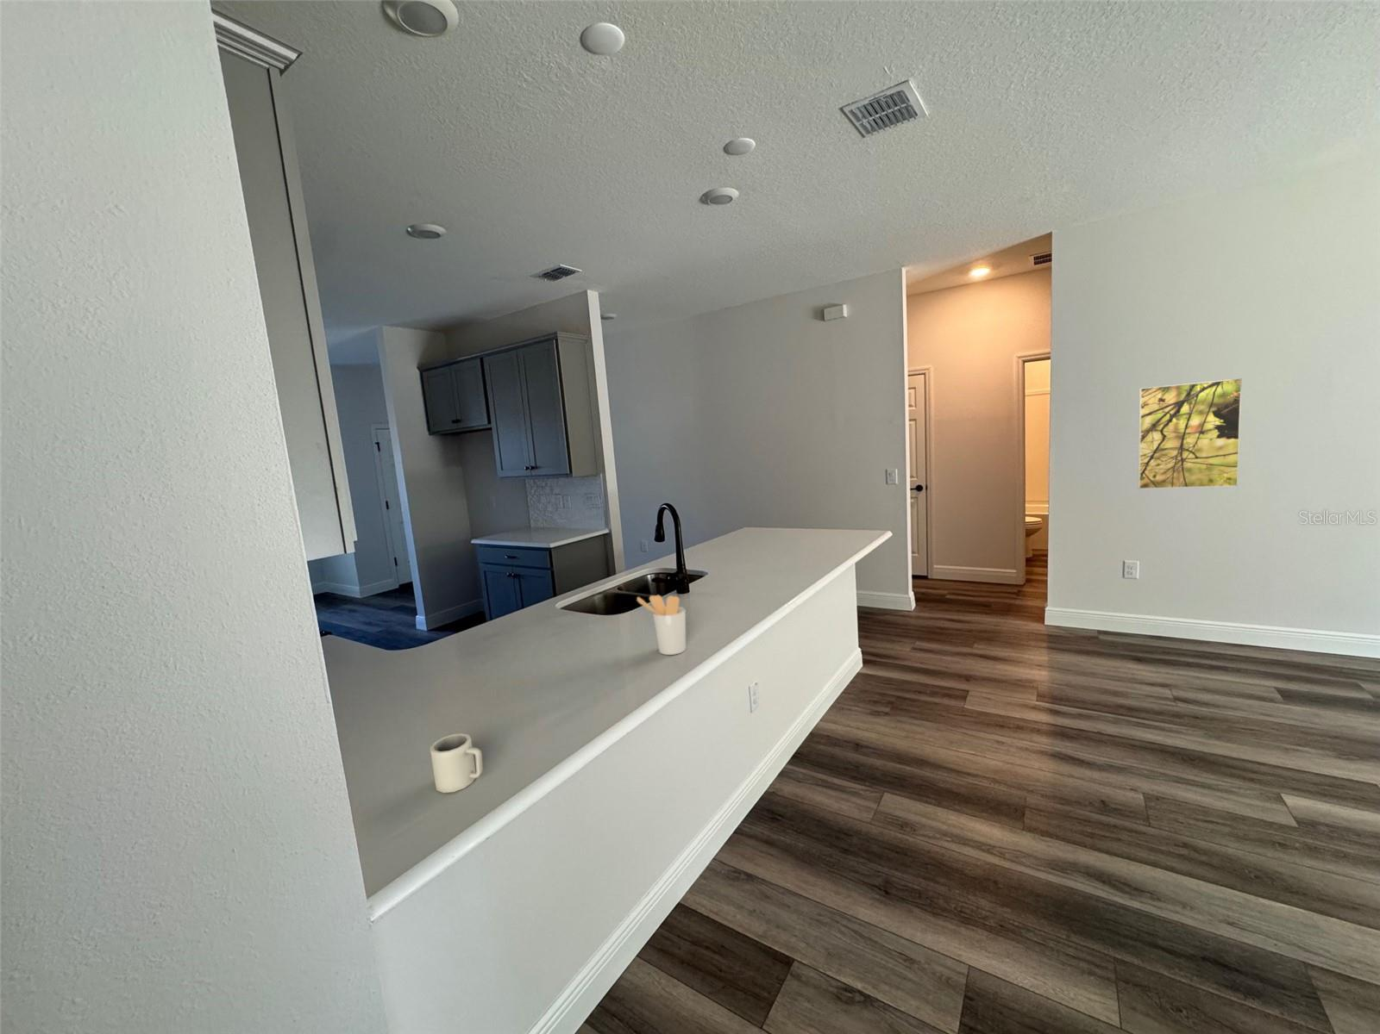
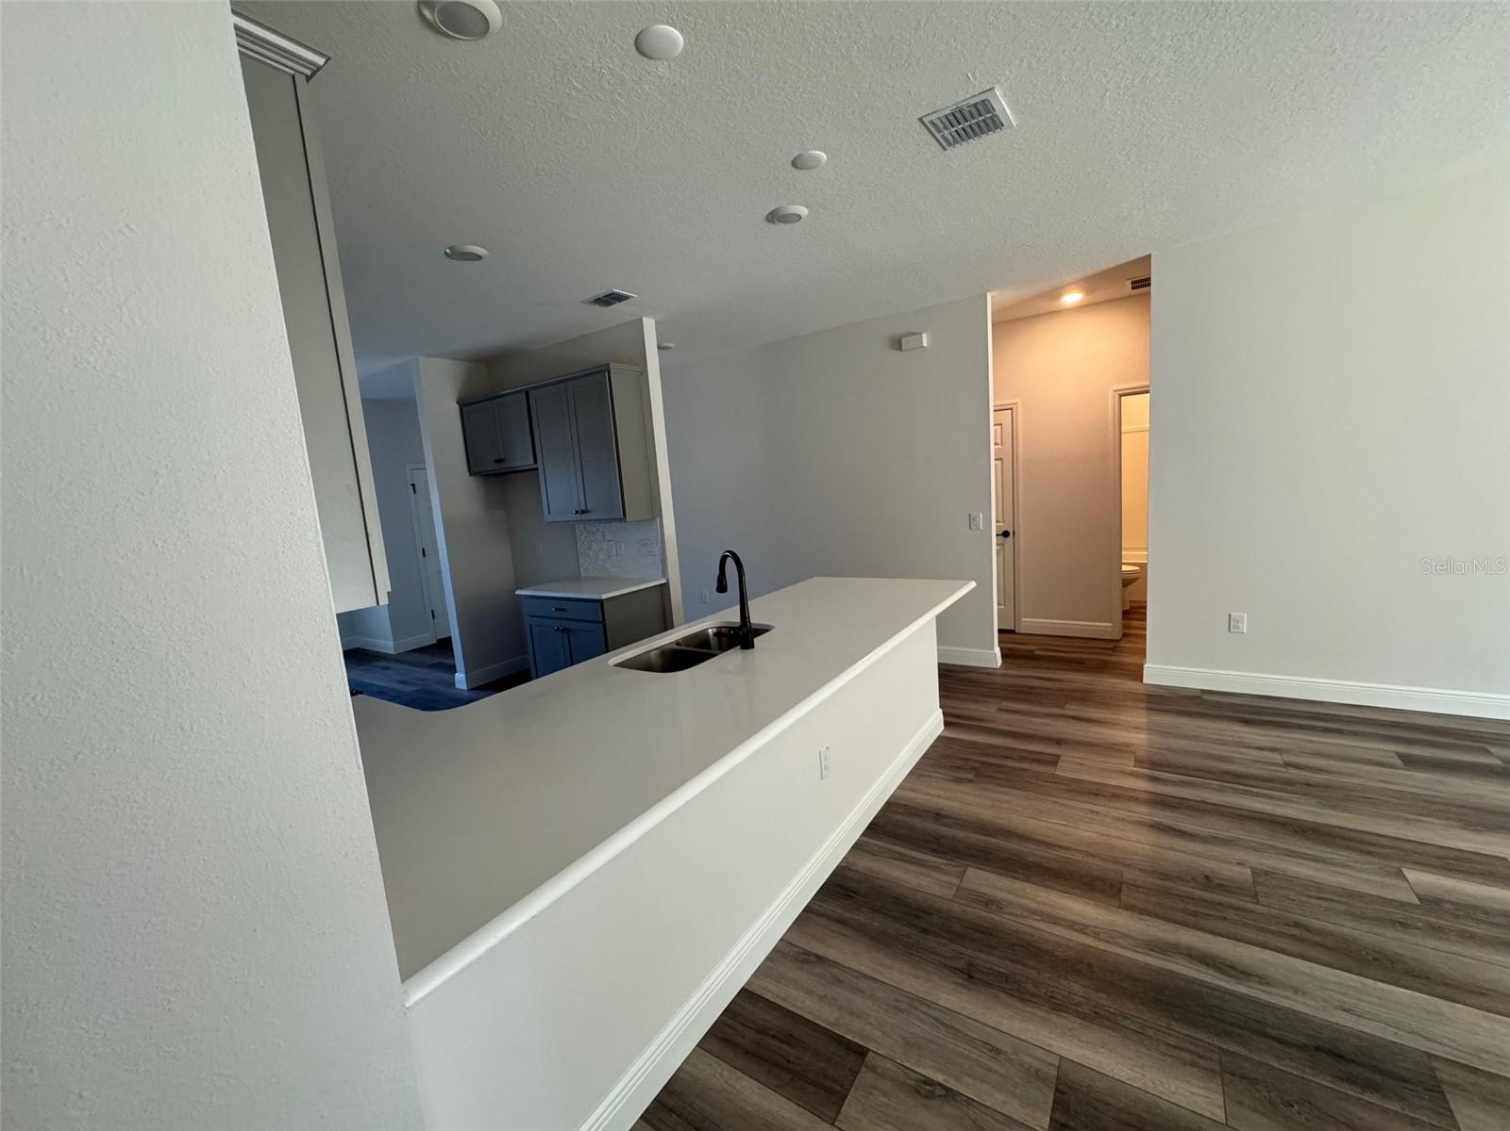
- utensil holder [636,594,687,656]
- cup [429,732,484,794]
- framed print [1137,377,1243,490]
